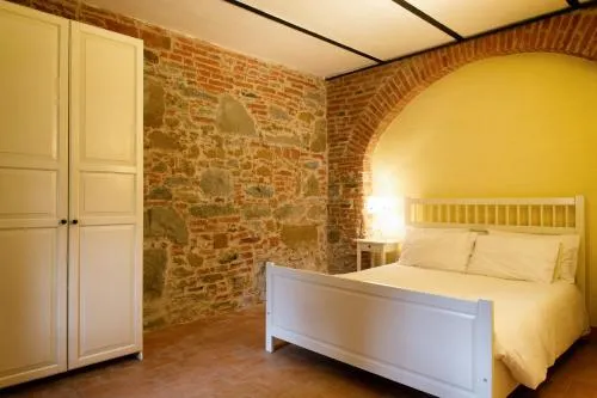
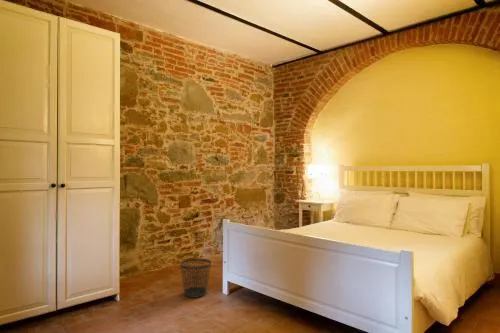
+ wastebasket [179,257,212,299]
